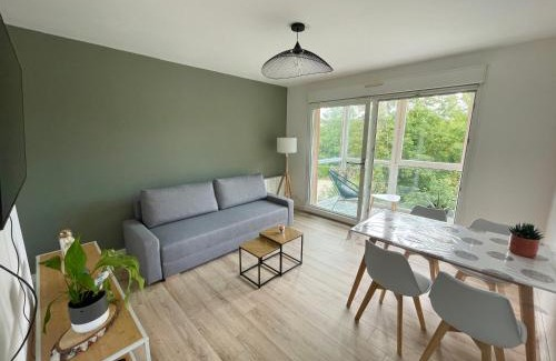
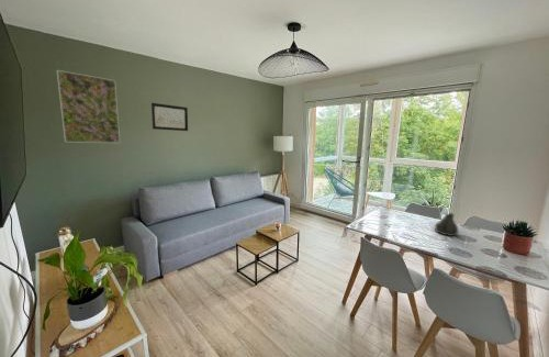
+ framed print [56,69,121,144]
+ wall art [150,102,189,132]
+ teapot [434,212,460,237]
